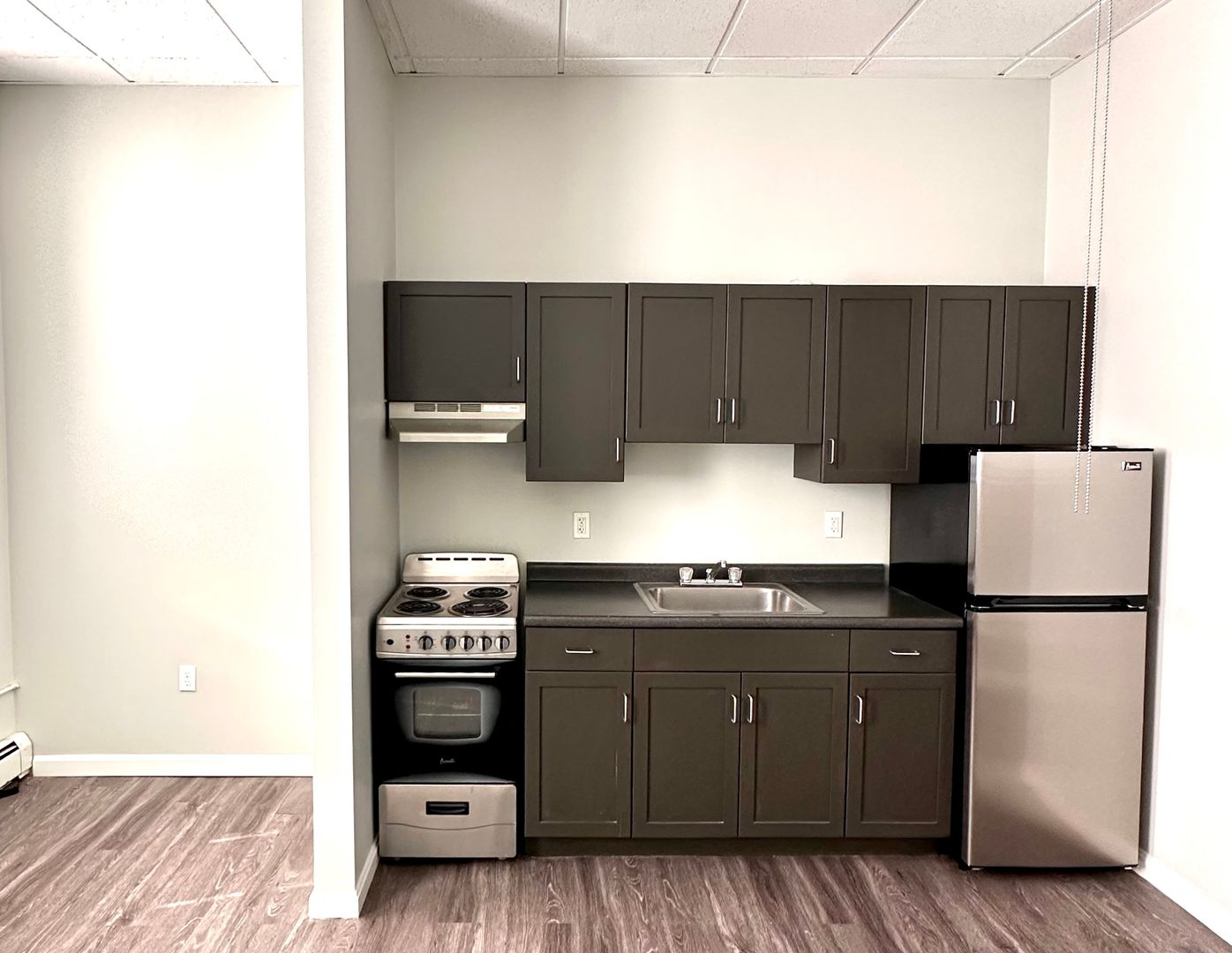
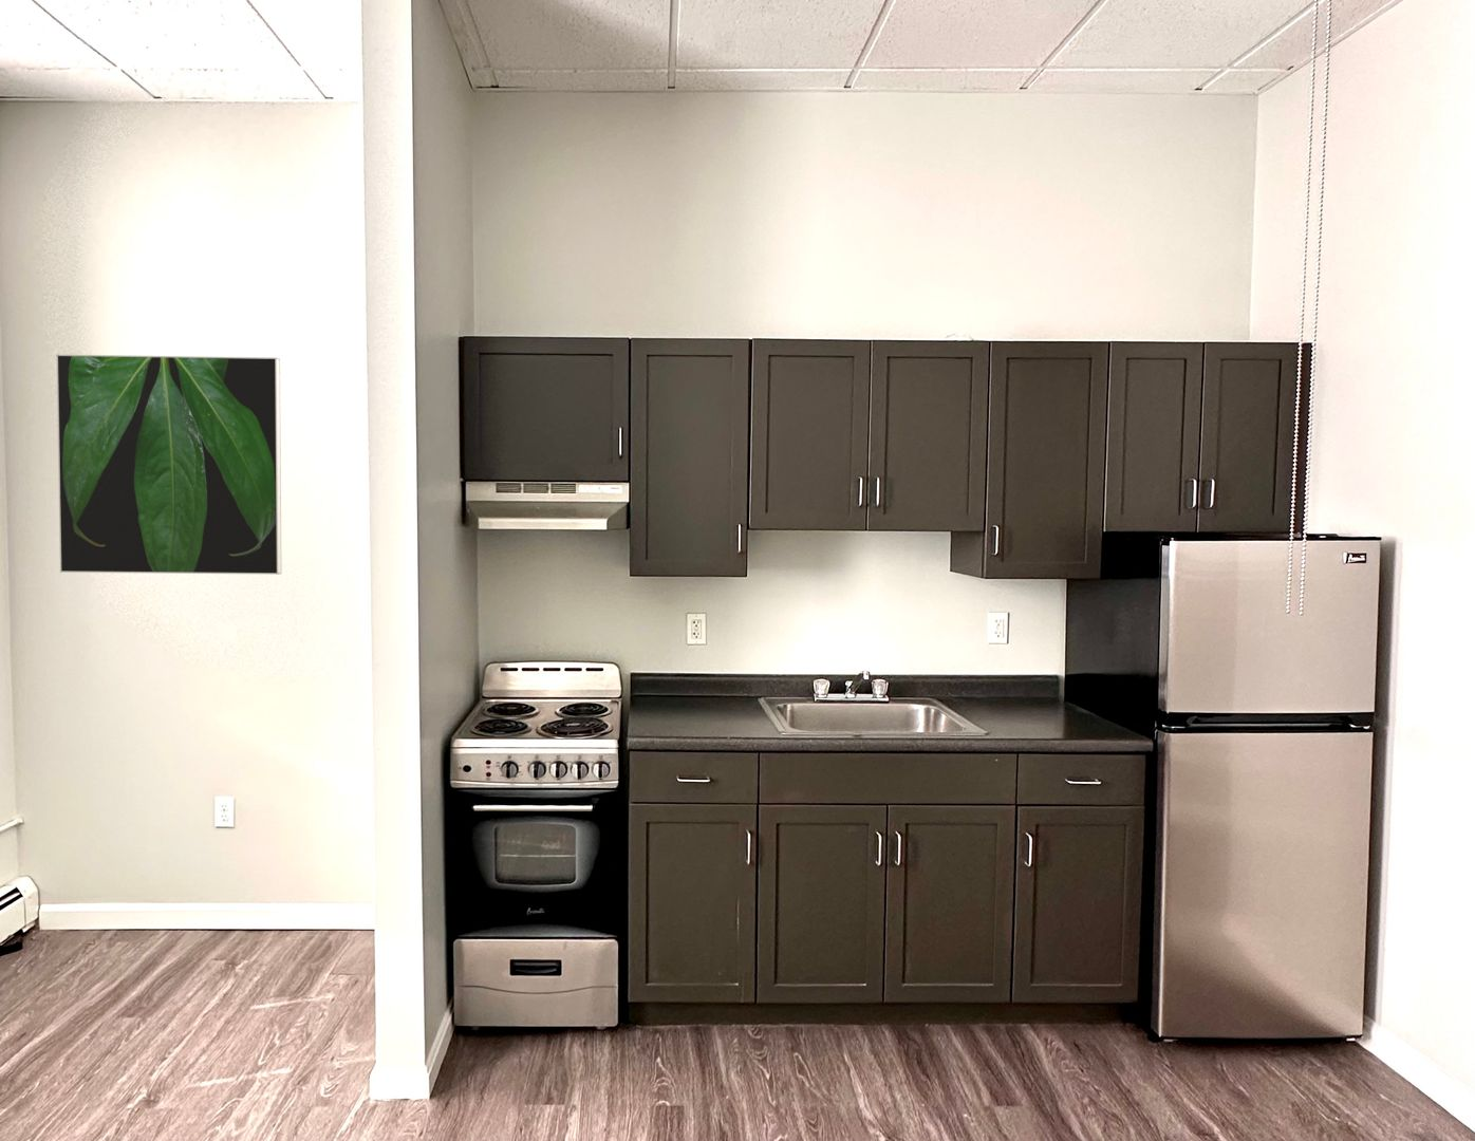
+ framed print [56,354,283,576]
